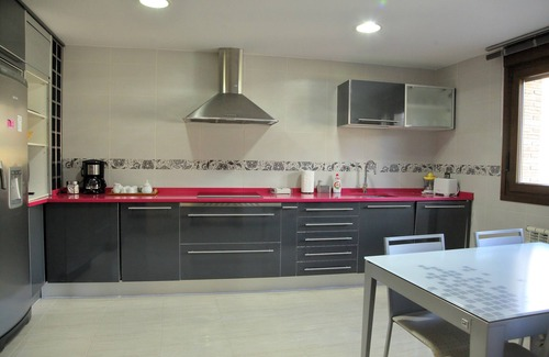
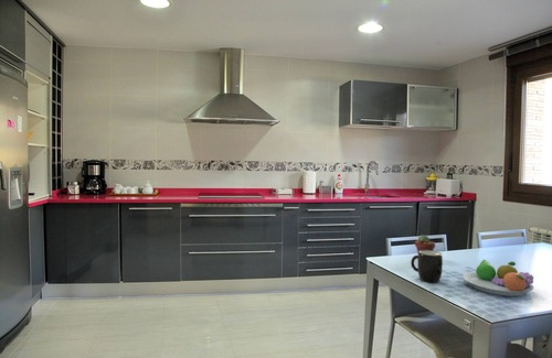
+ potted succulent [414,234,436,256]
+ mug [410,250,444,283]
+ fruit bowl [461,259,535,297]
